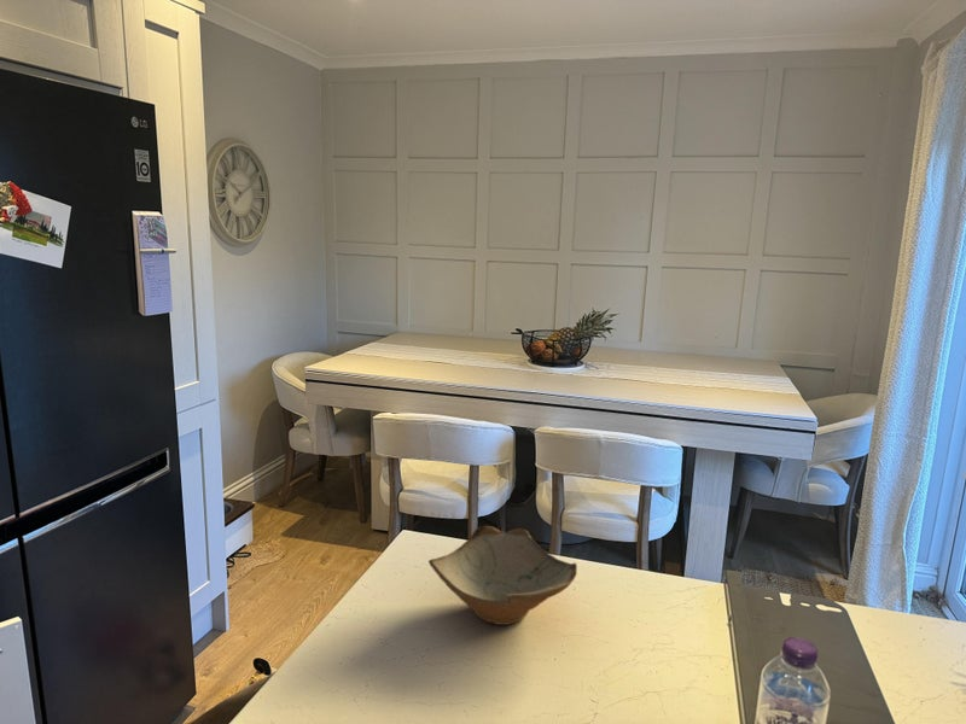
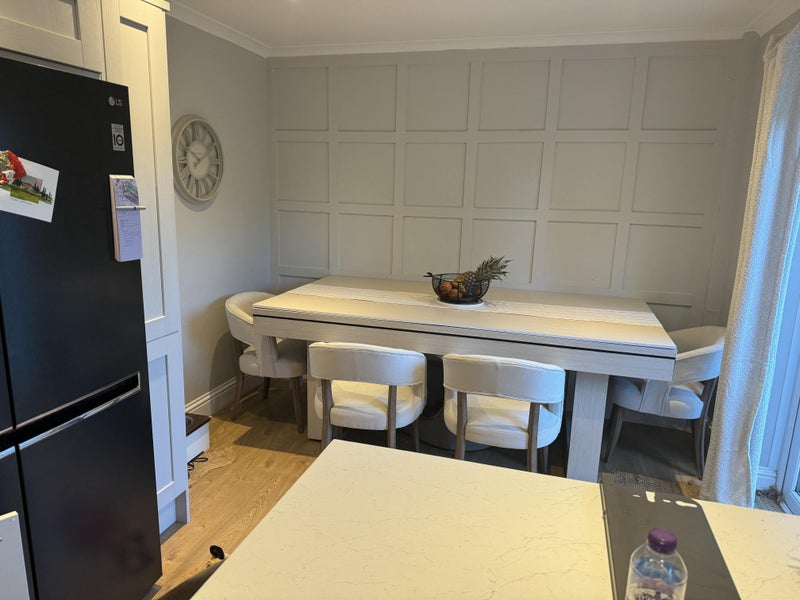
- ceramic bowl [427,525,578,626]
